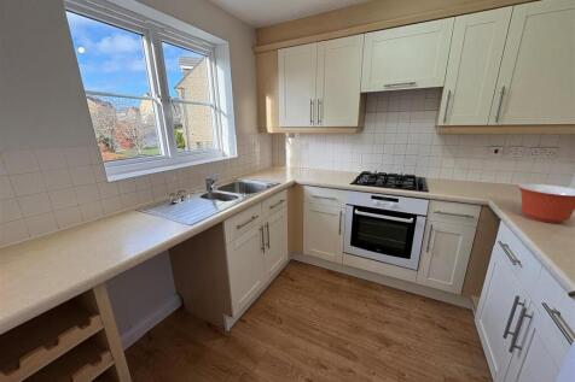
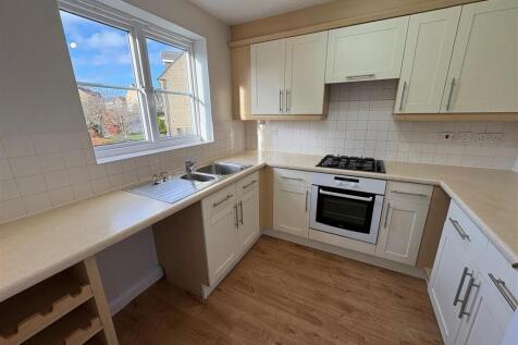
- mixing bowl [516,183,575,224]
